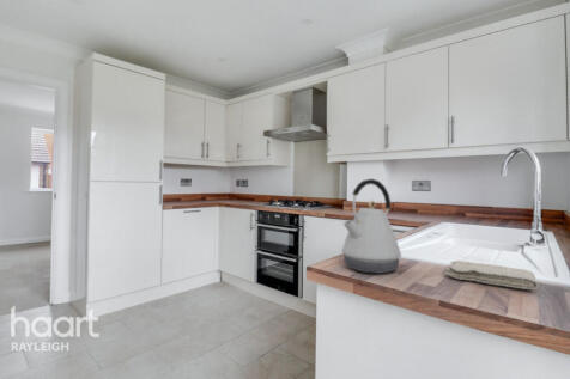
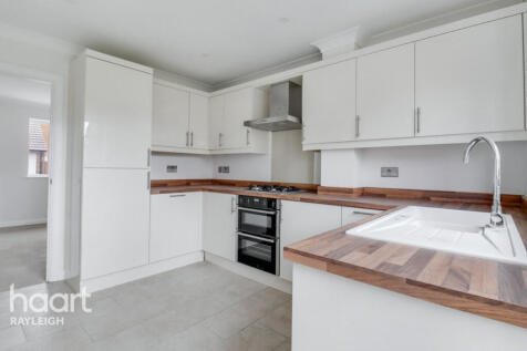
- washcloth [444,259,540,291]
- kettle [341,178,402,275]
